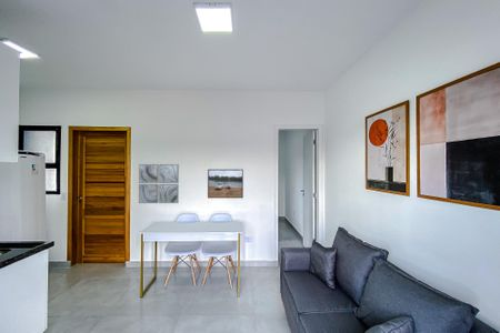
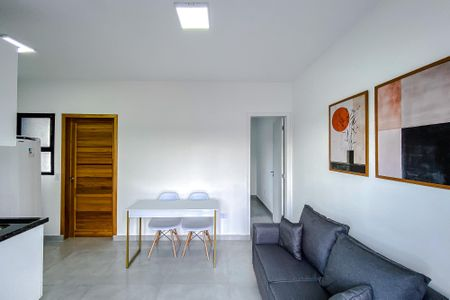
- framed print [207,169,244,199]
- wall art [138,163,180,204]
